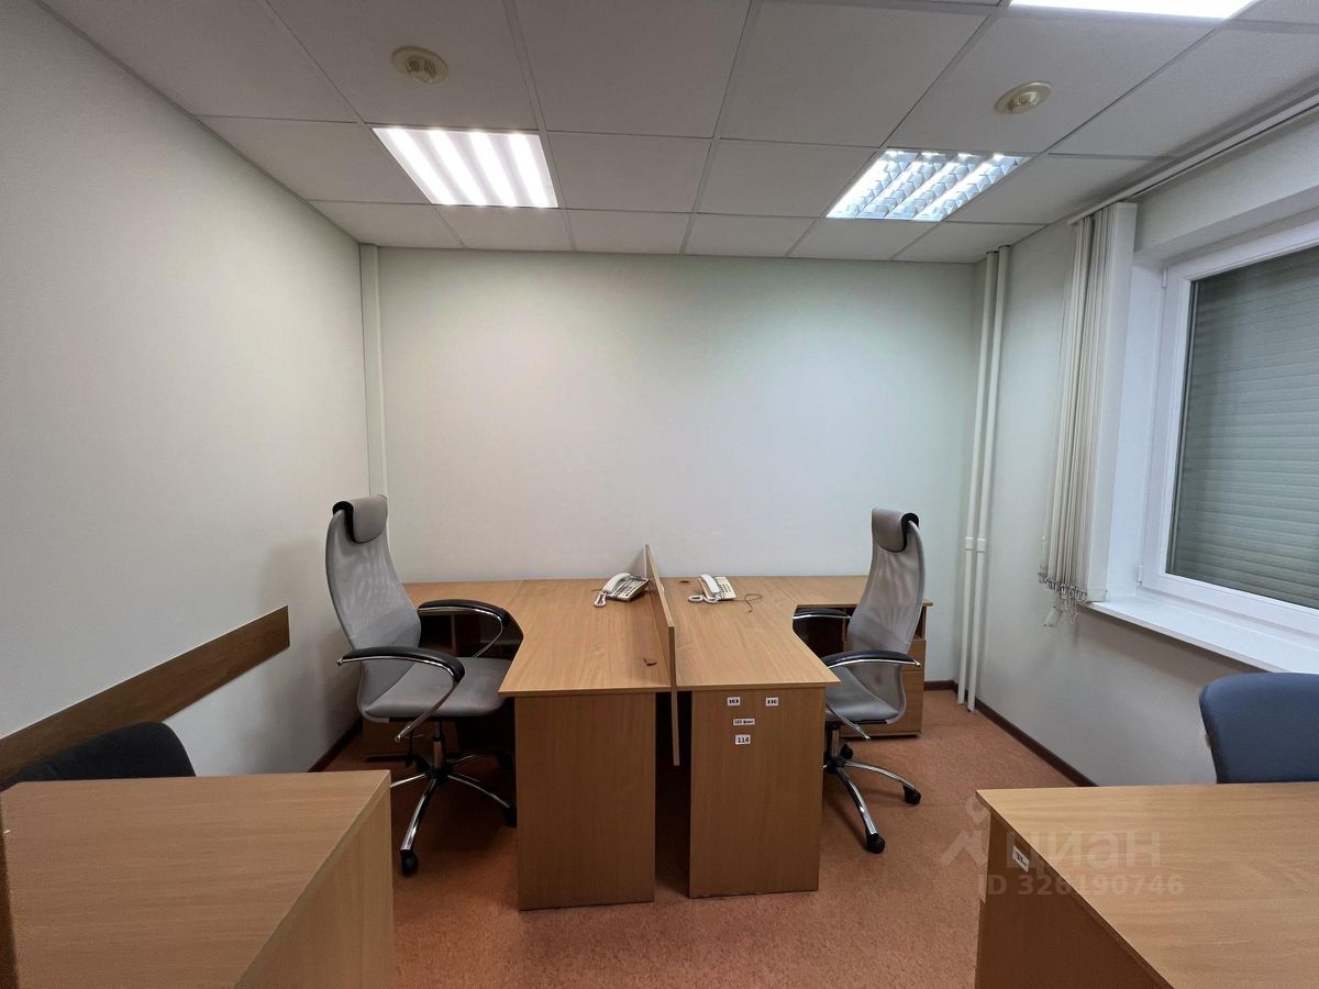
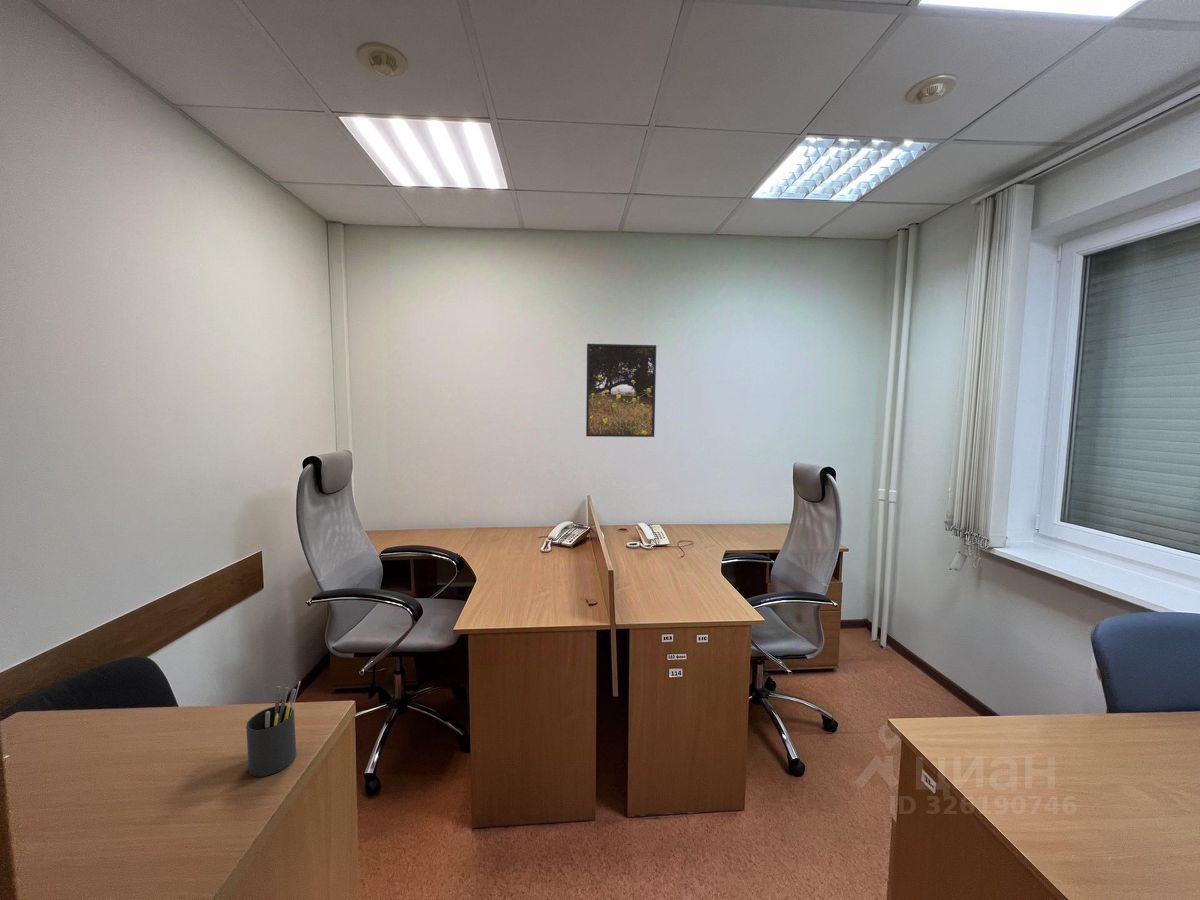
+ pen holder [245,681,301,778]
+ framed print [585,343,657,438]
